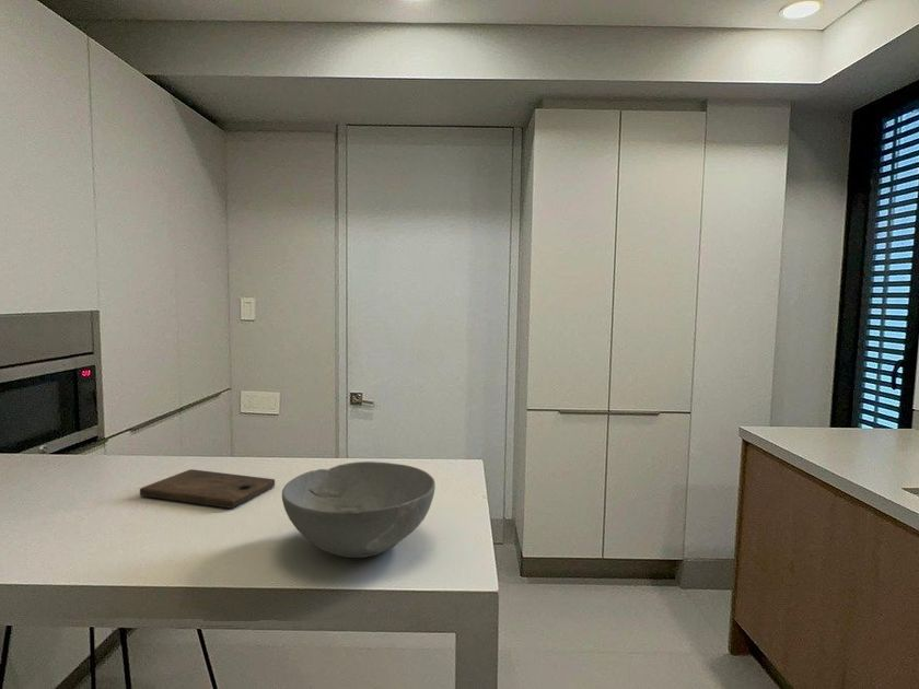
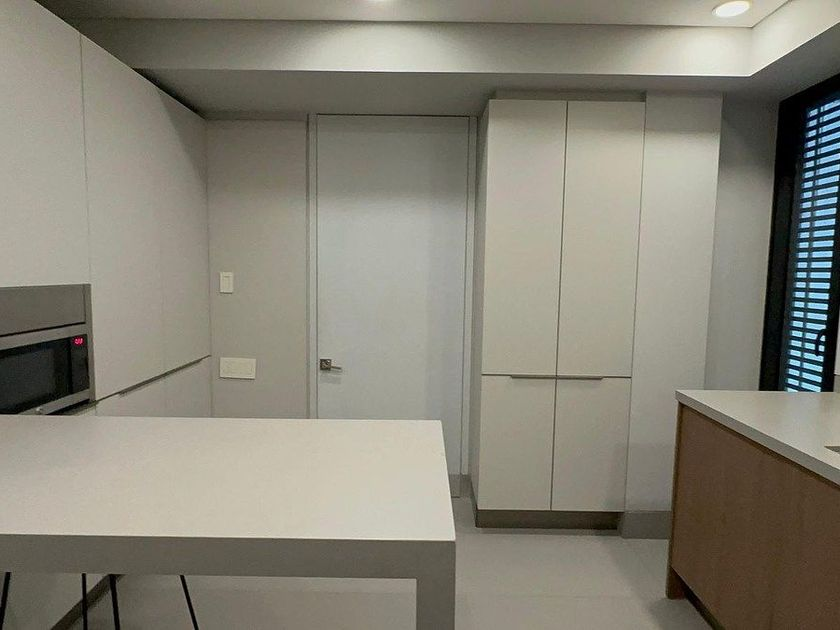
- cutting board [139,468,276,510]
- bowl [281,460,437,559]
